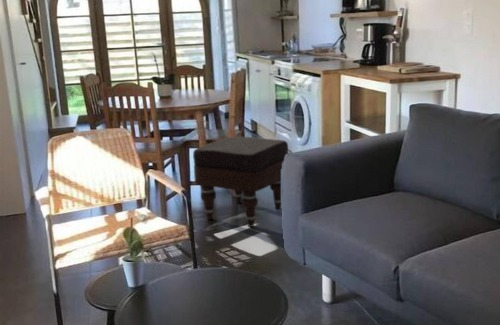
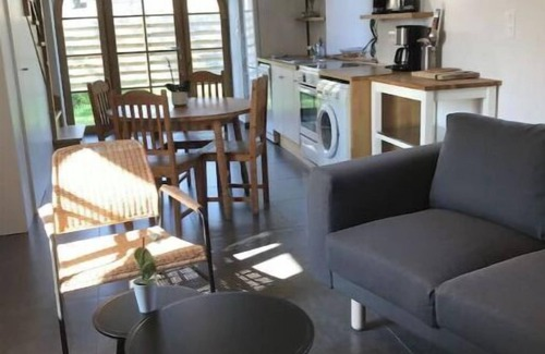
- ottoman [192,136,289,228]
